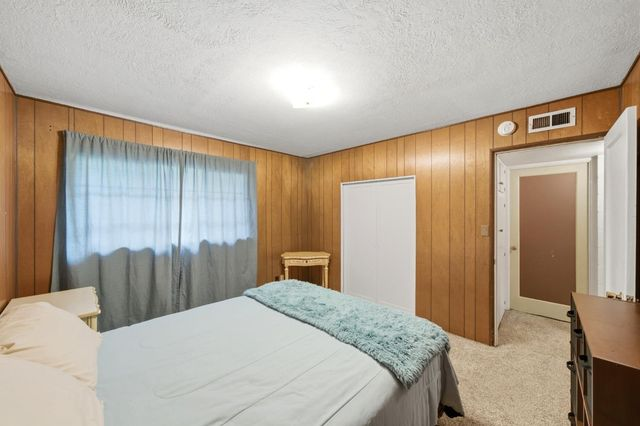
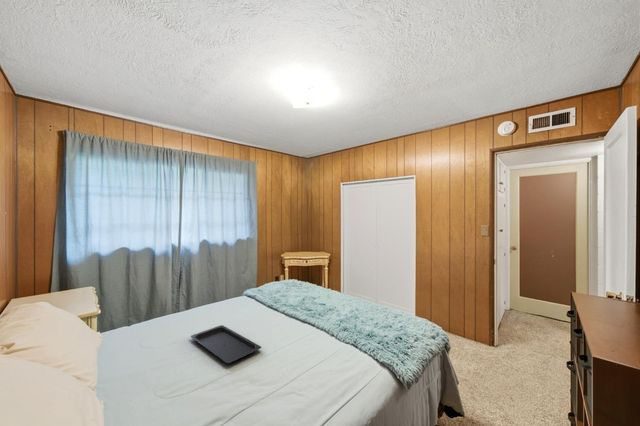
+ serving tray [190,324,262,364]
